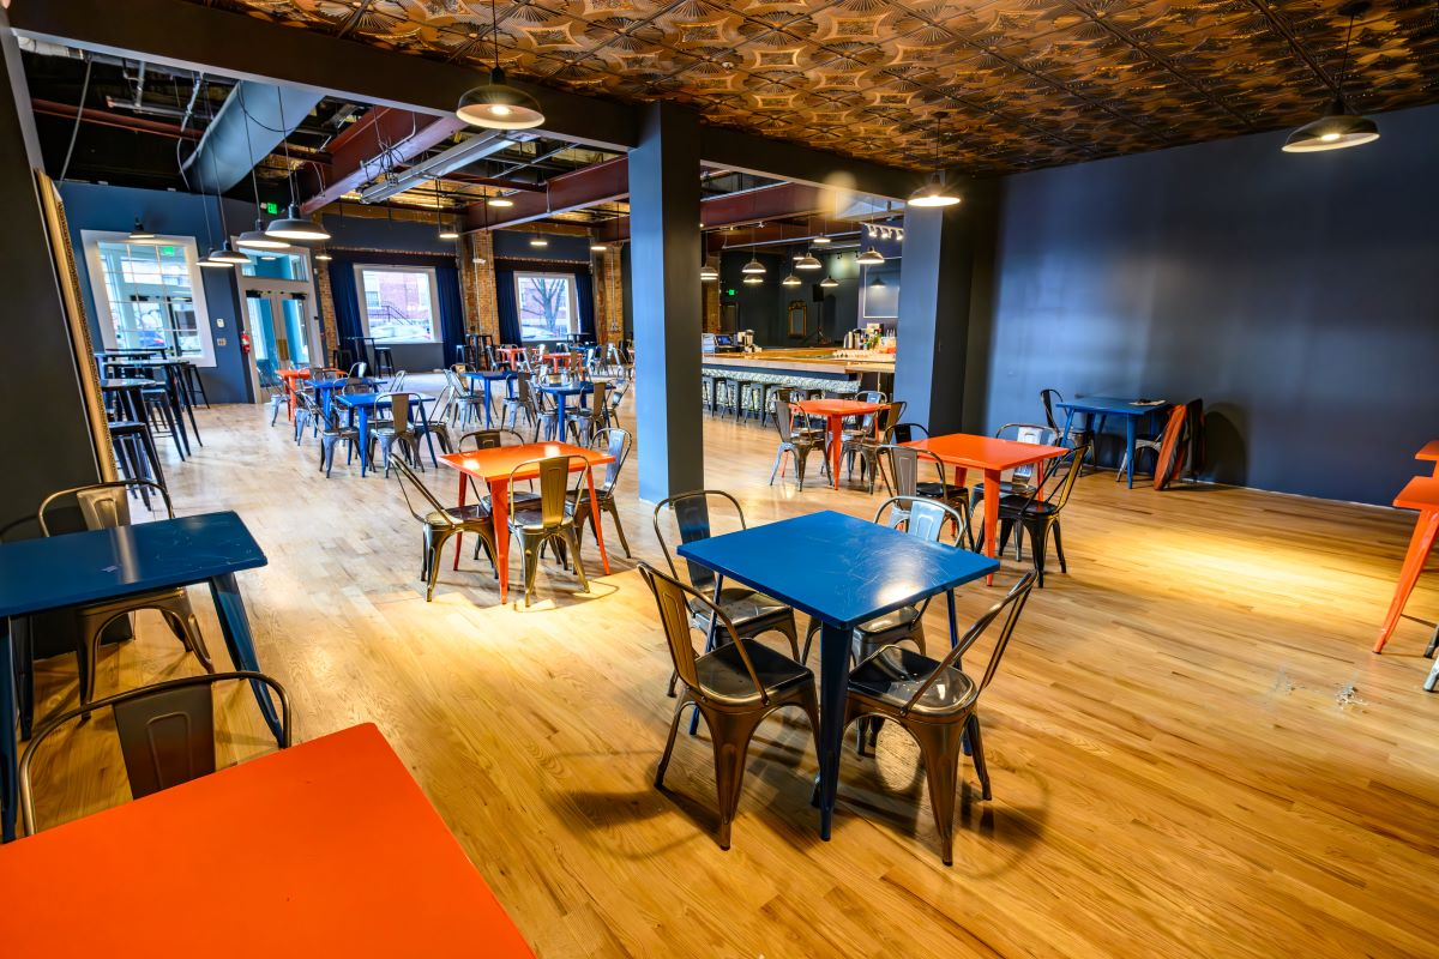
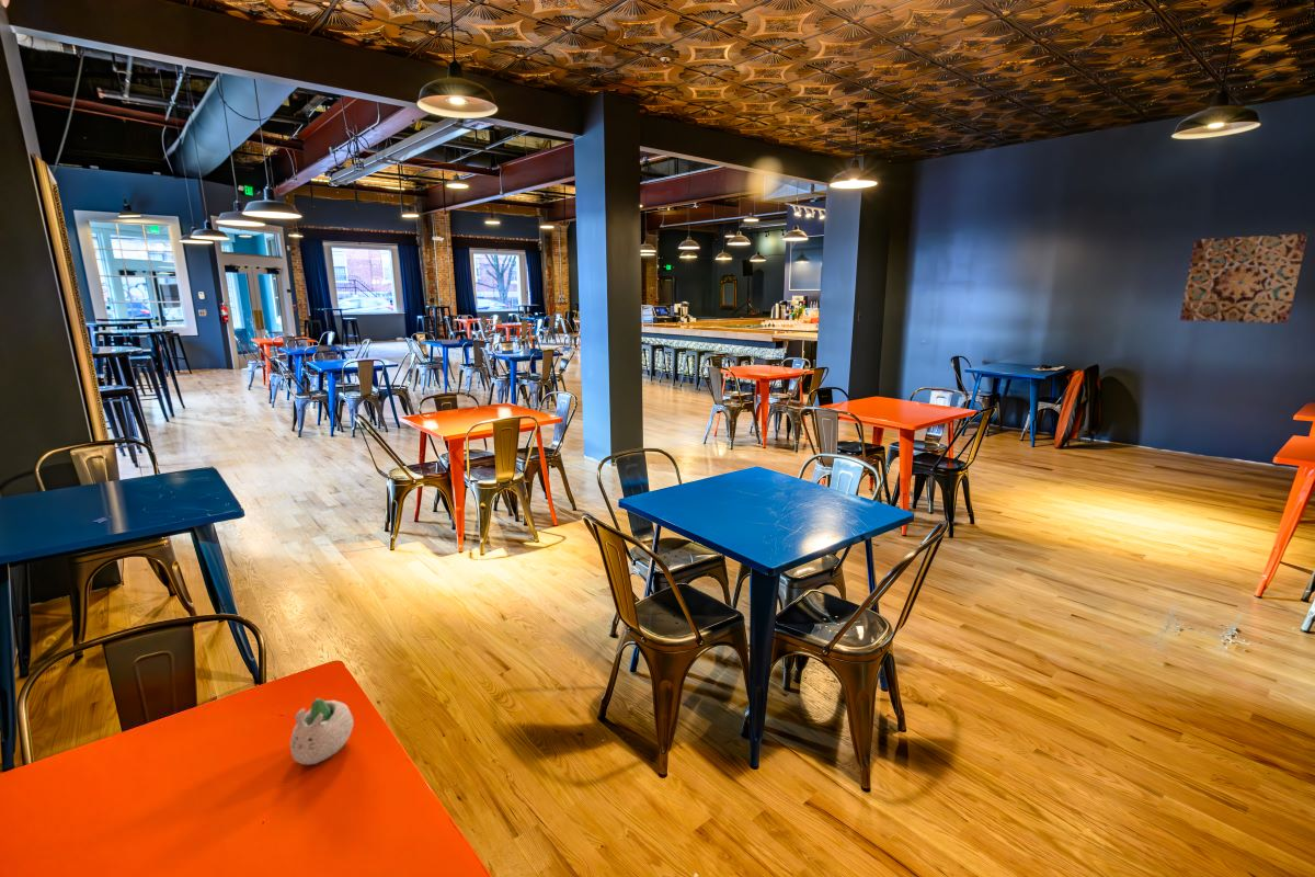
+ succulent planter [289,697,354,766]
+ wall art [1179,232,1308,324]
